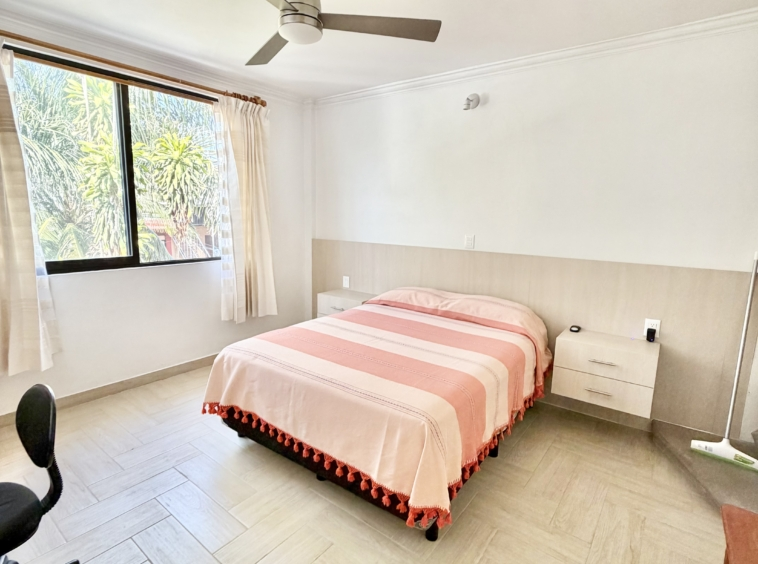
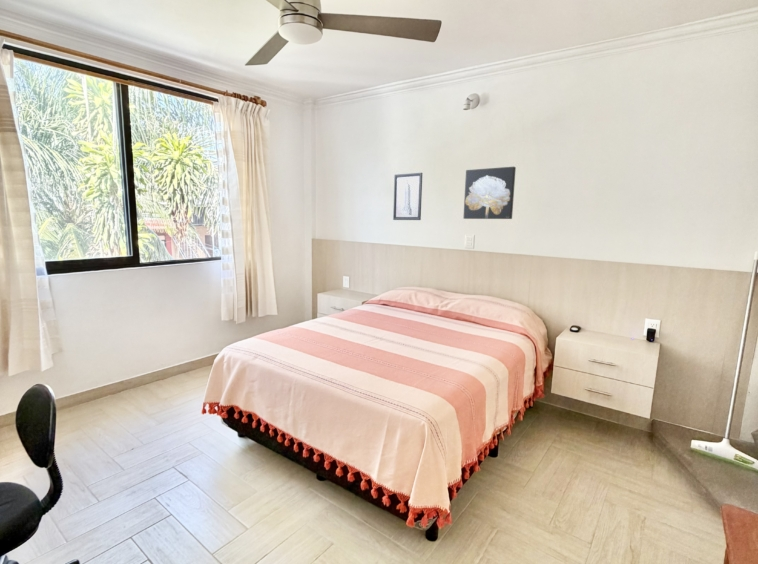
+ wall art [462,166,517,220]
+ wall art [392,172,423,221]
